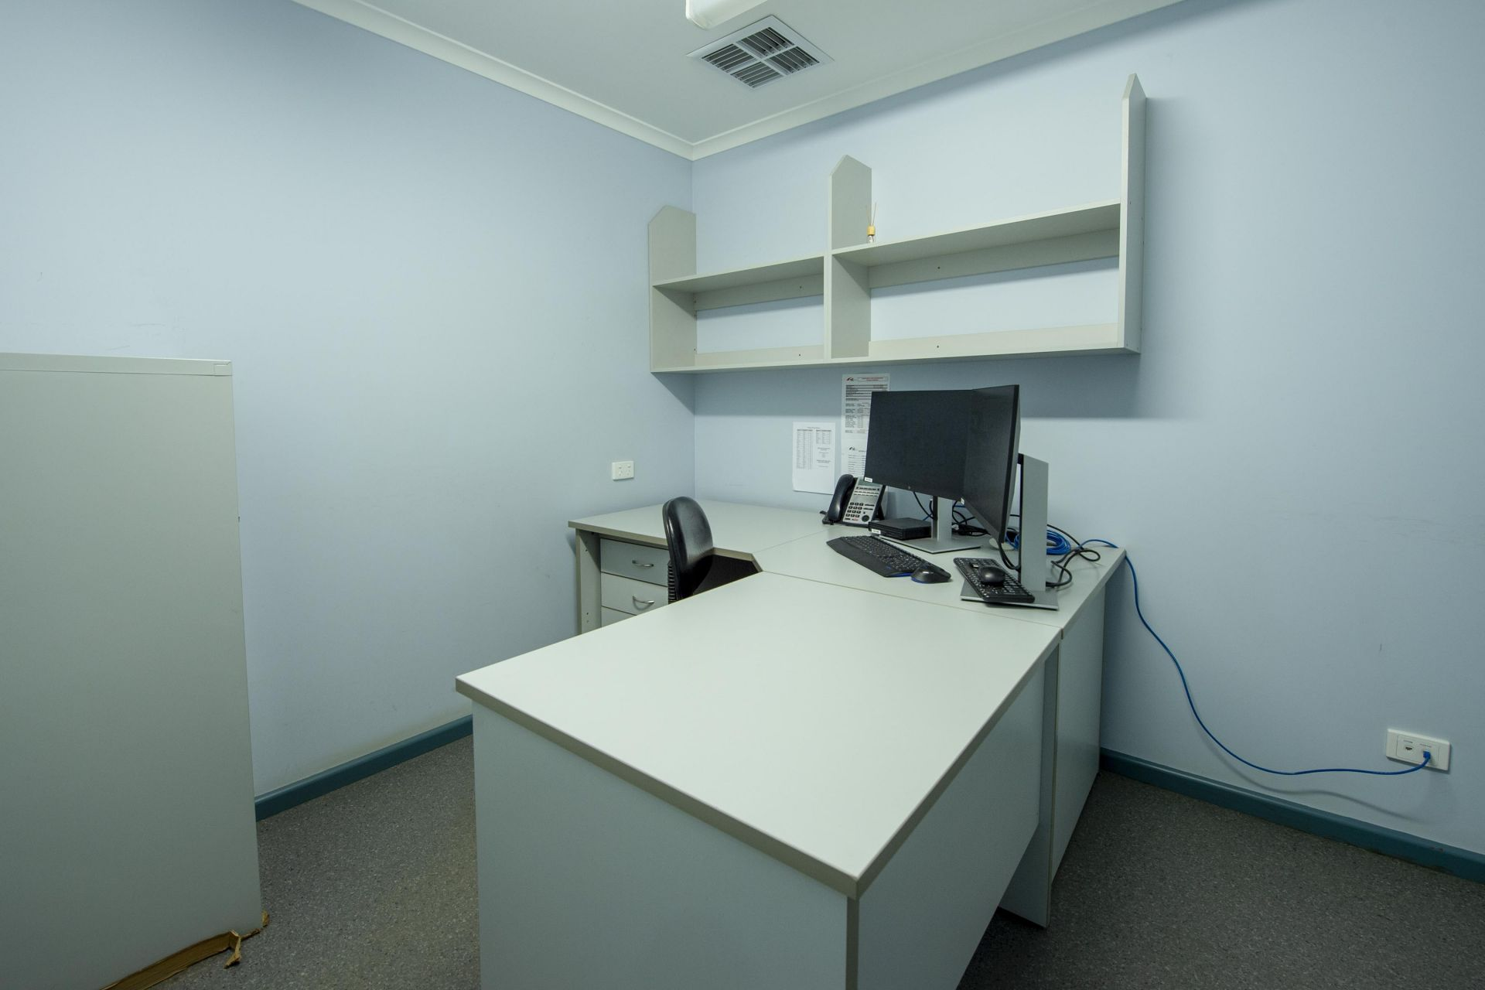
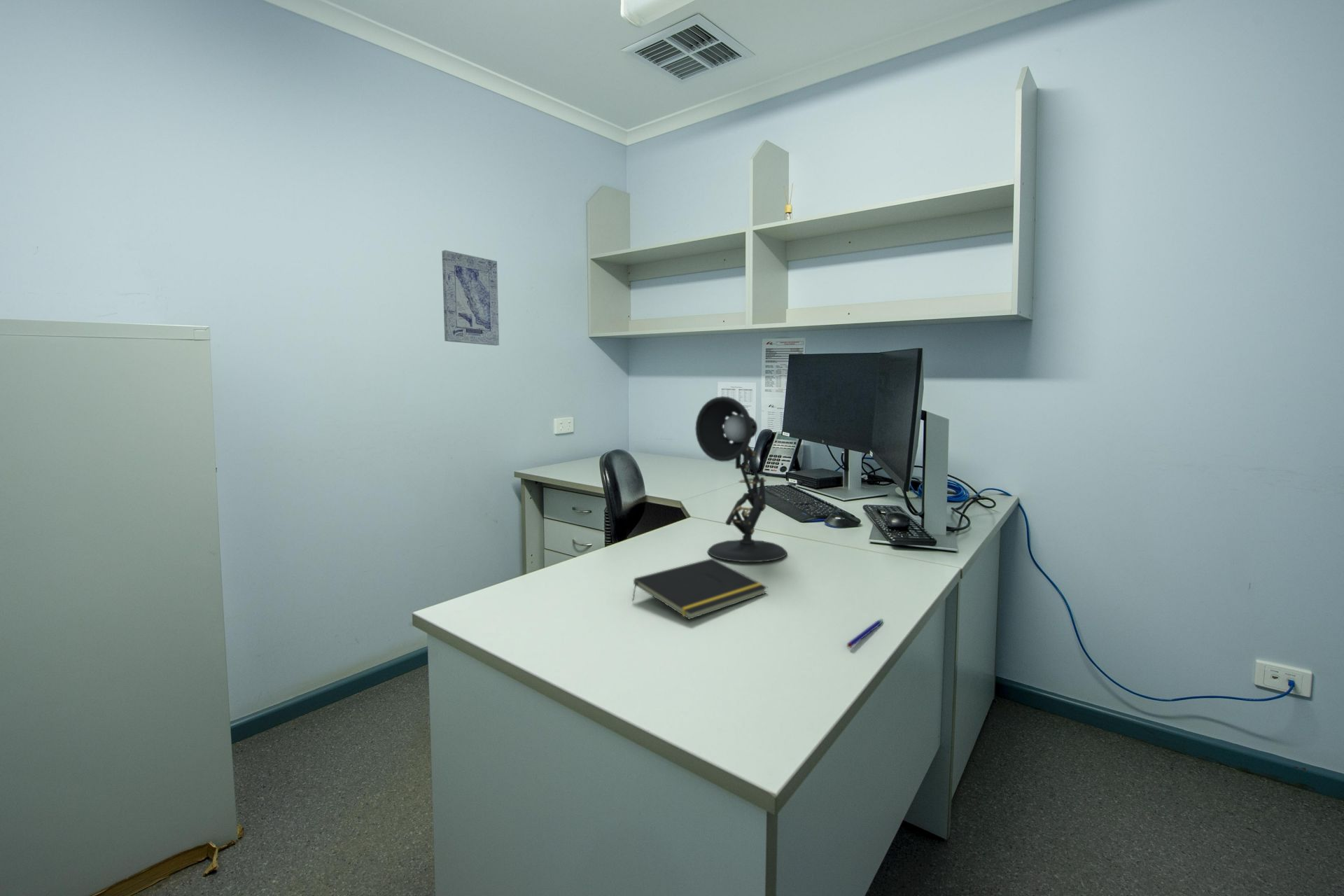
+ wall art [441,249,500,346]
+ pen [846,618,884,648]
+ notepad [631,558,768,620]
+ desk lamp [694,395,787,563]
